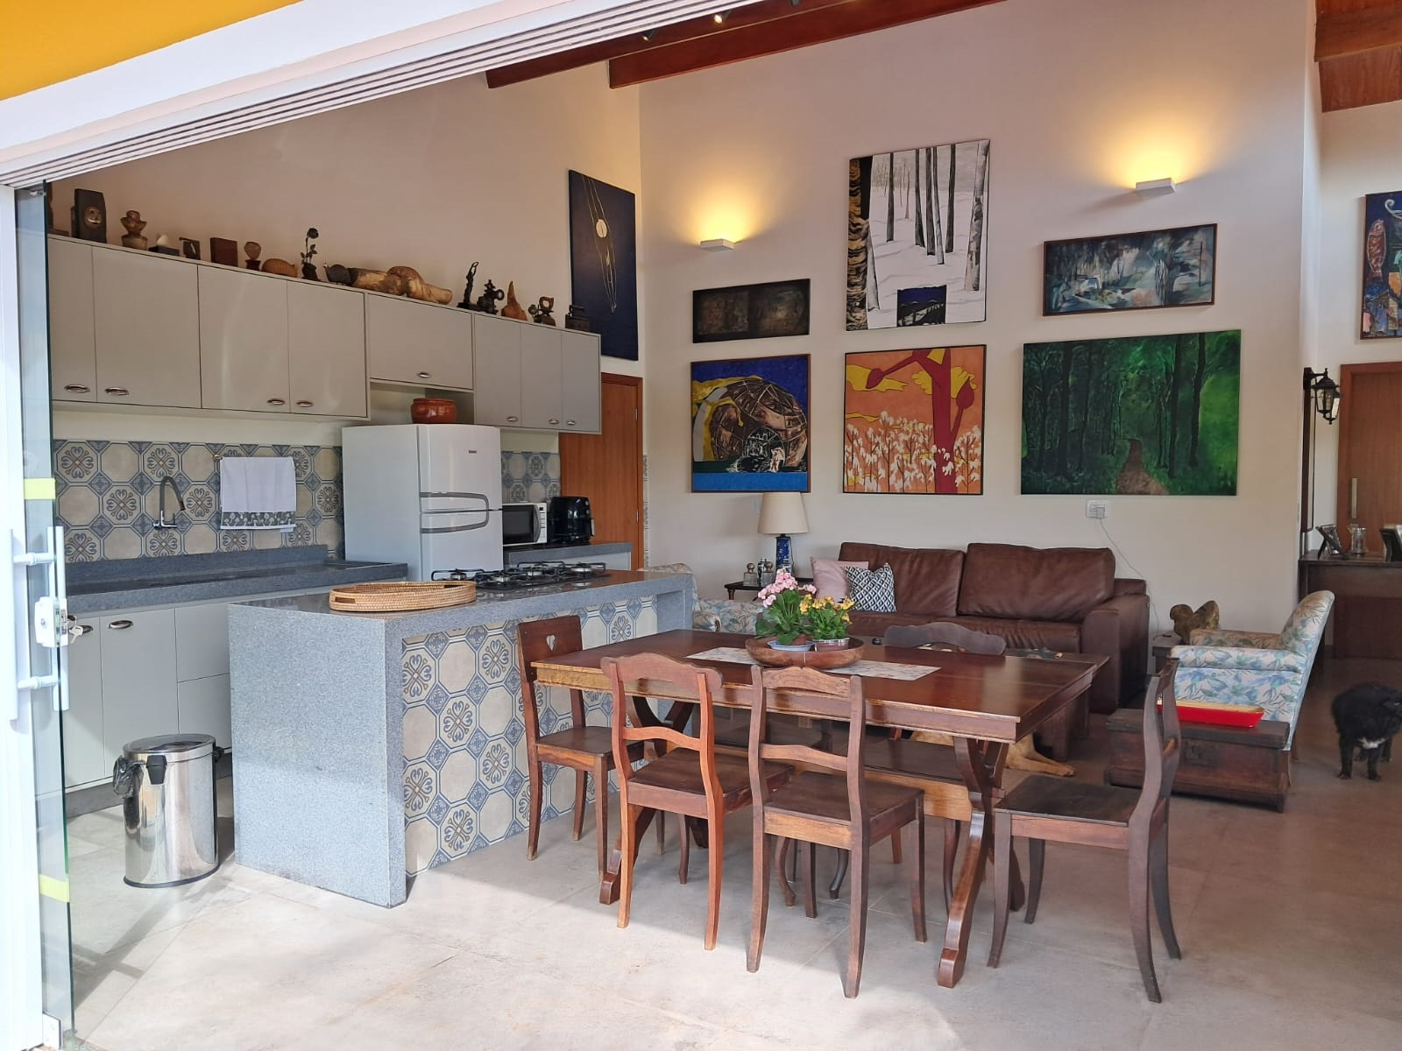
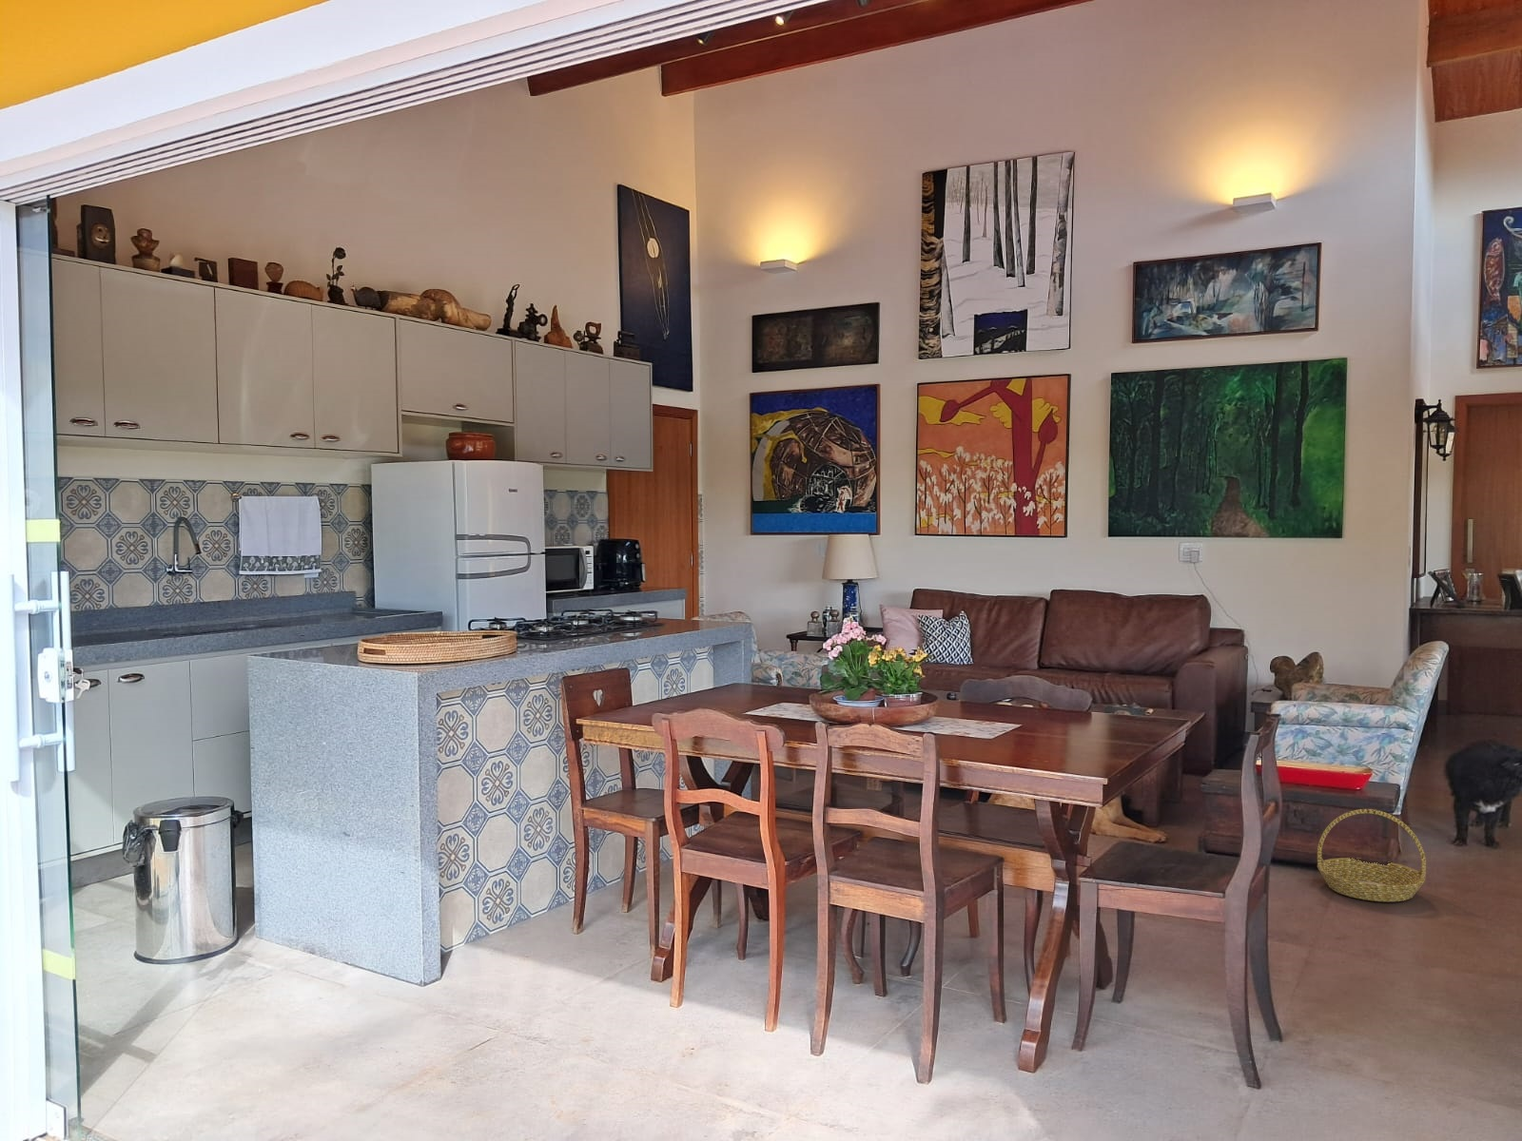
+ basket [1317,808,1427,902]
